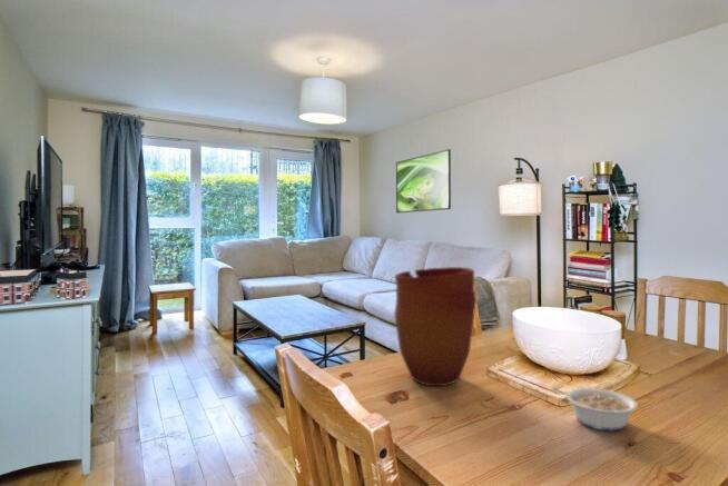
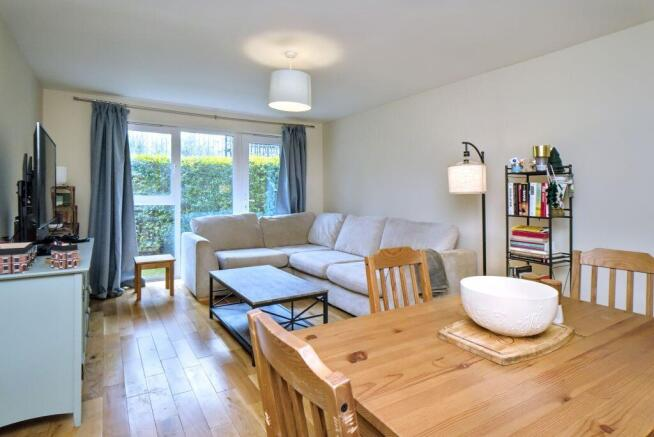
- vase [393,266,478,387]
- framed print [395,148,452,214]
- legume [551,386,639,432]
